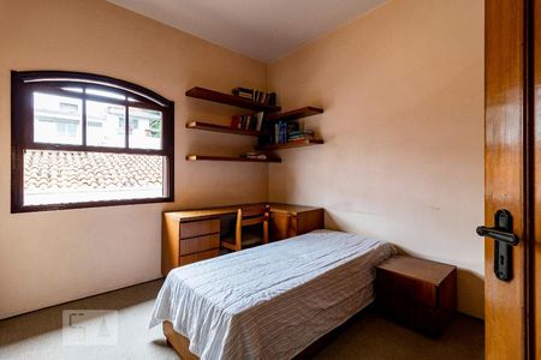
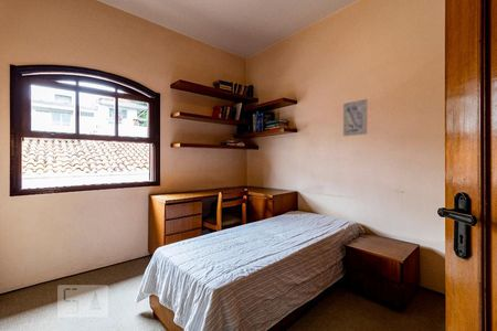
+ wall art [342,98,368,137]
